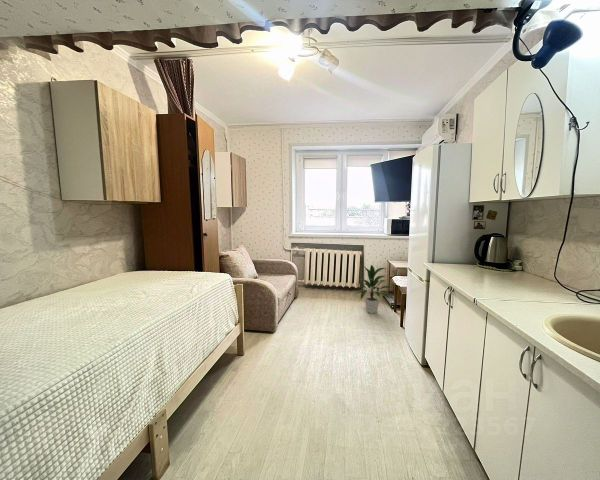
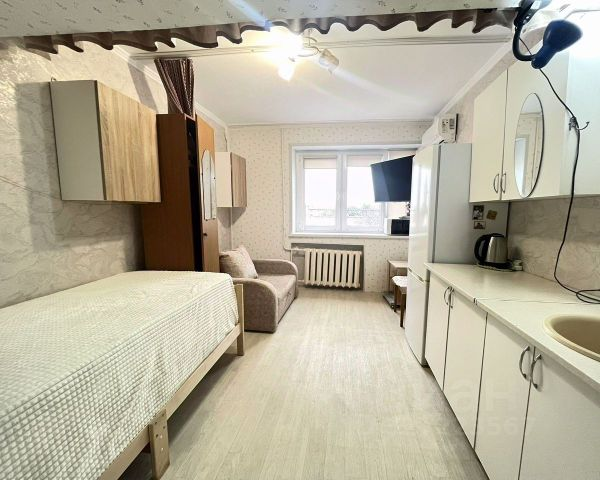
- indoor plant [355,264,396,314]
